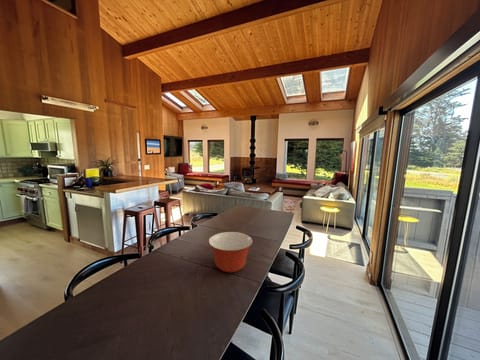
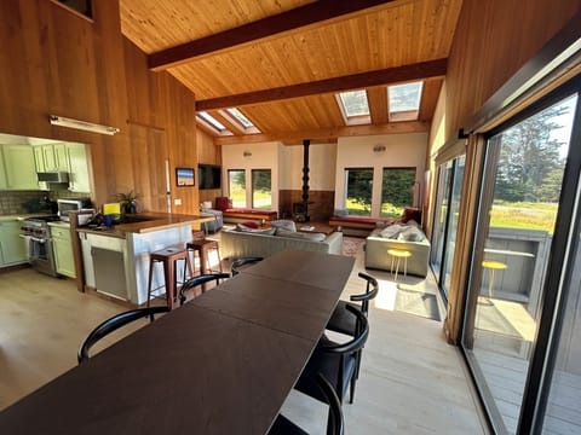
- mixing bowl [208,231,254,274]
